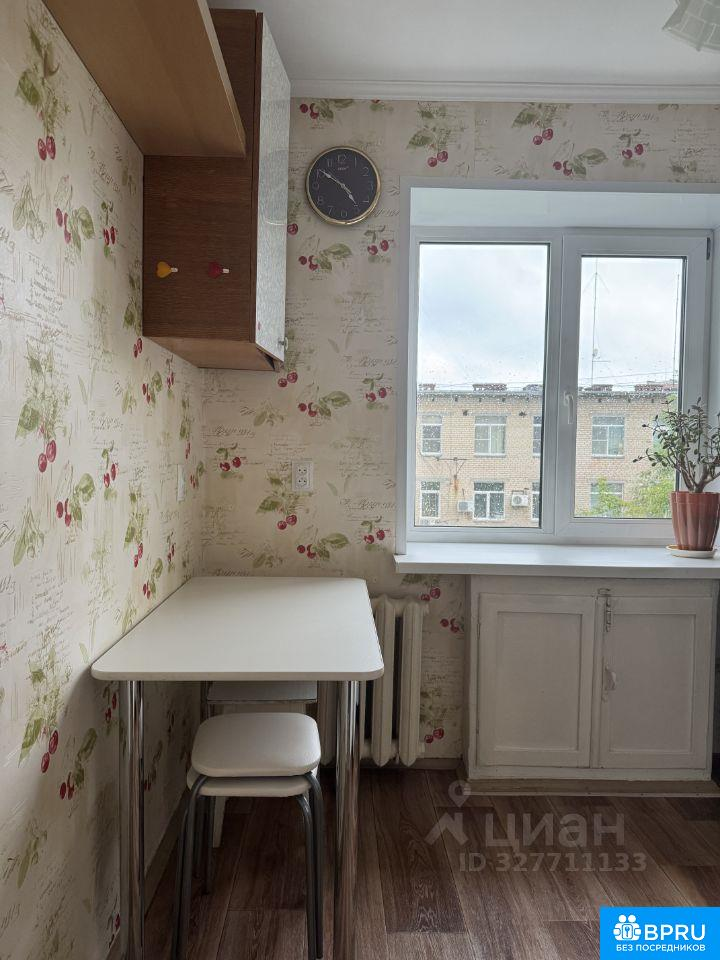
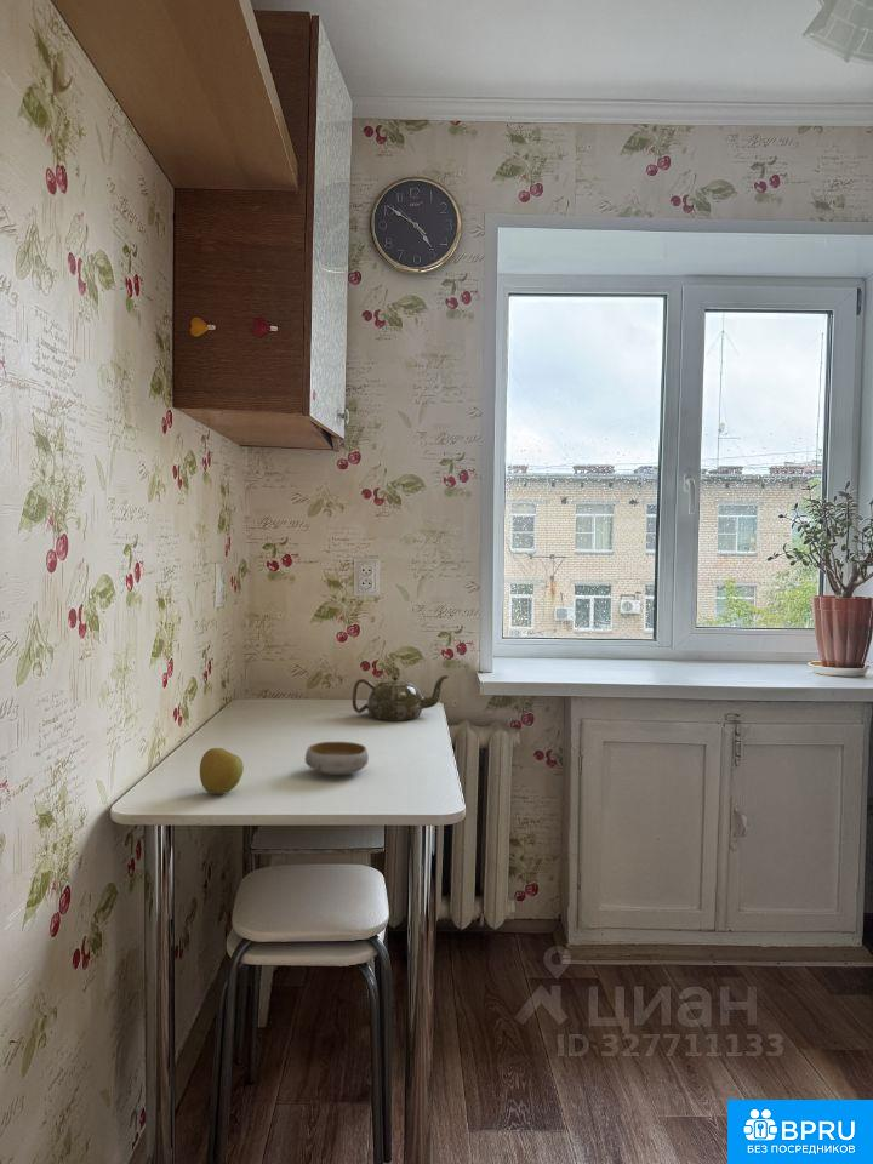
+ teapot [350,674,449,721]
+ apple [199,747,245,795]
+ bowl [304,741,370,776]
